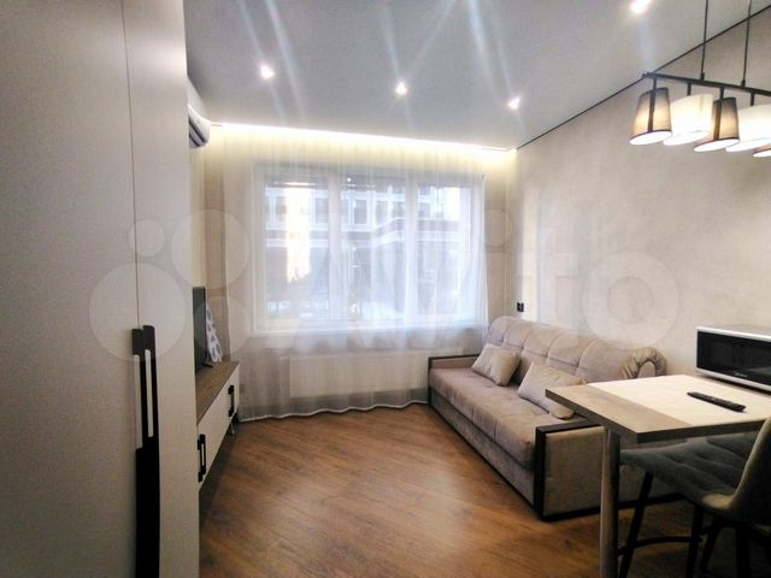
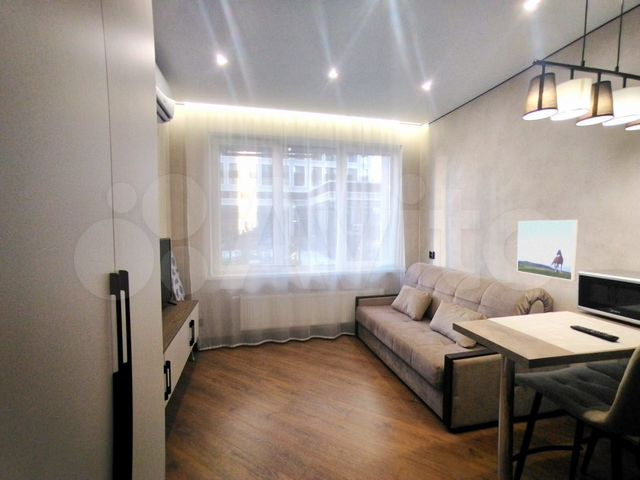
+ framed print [516,219,578,282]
